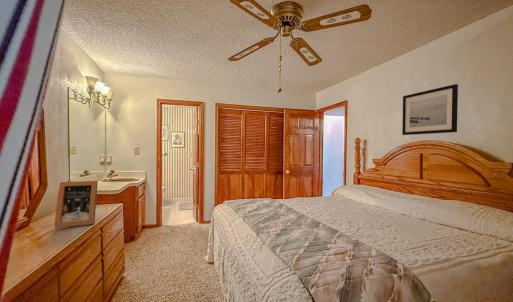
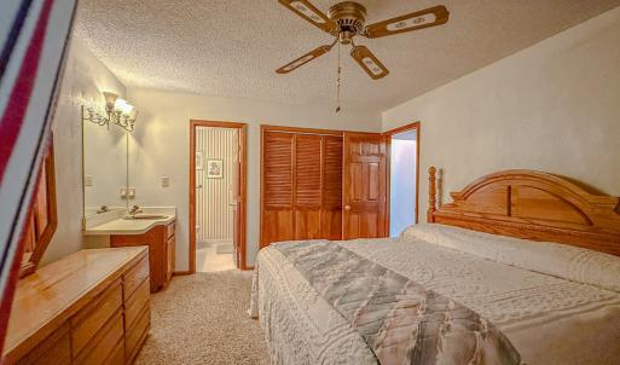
- picture frame [54,180,99,229]
- wall art [401,83,459,136]
